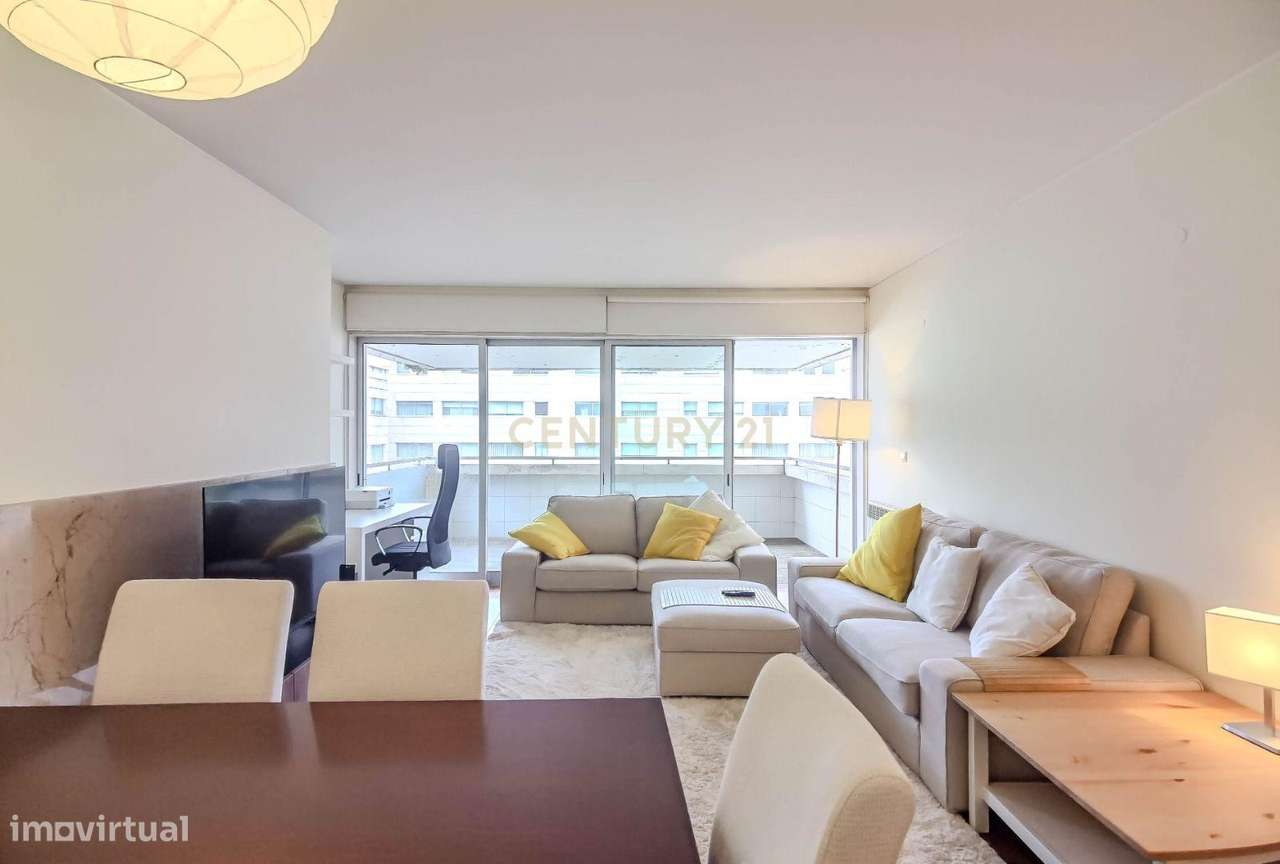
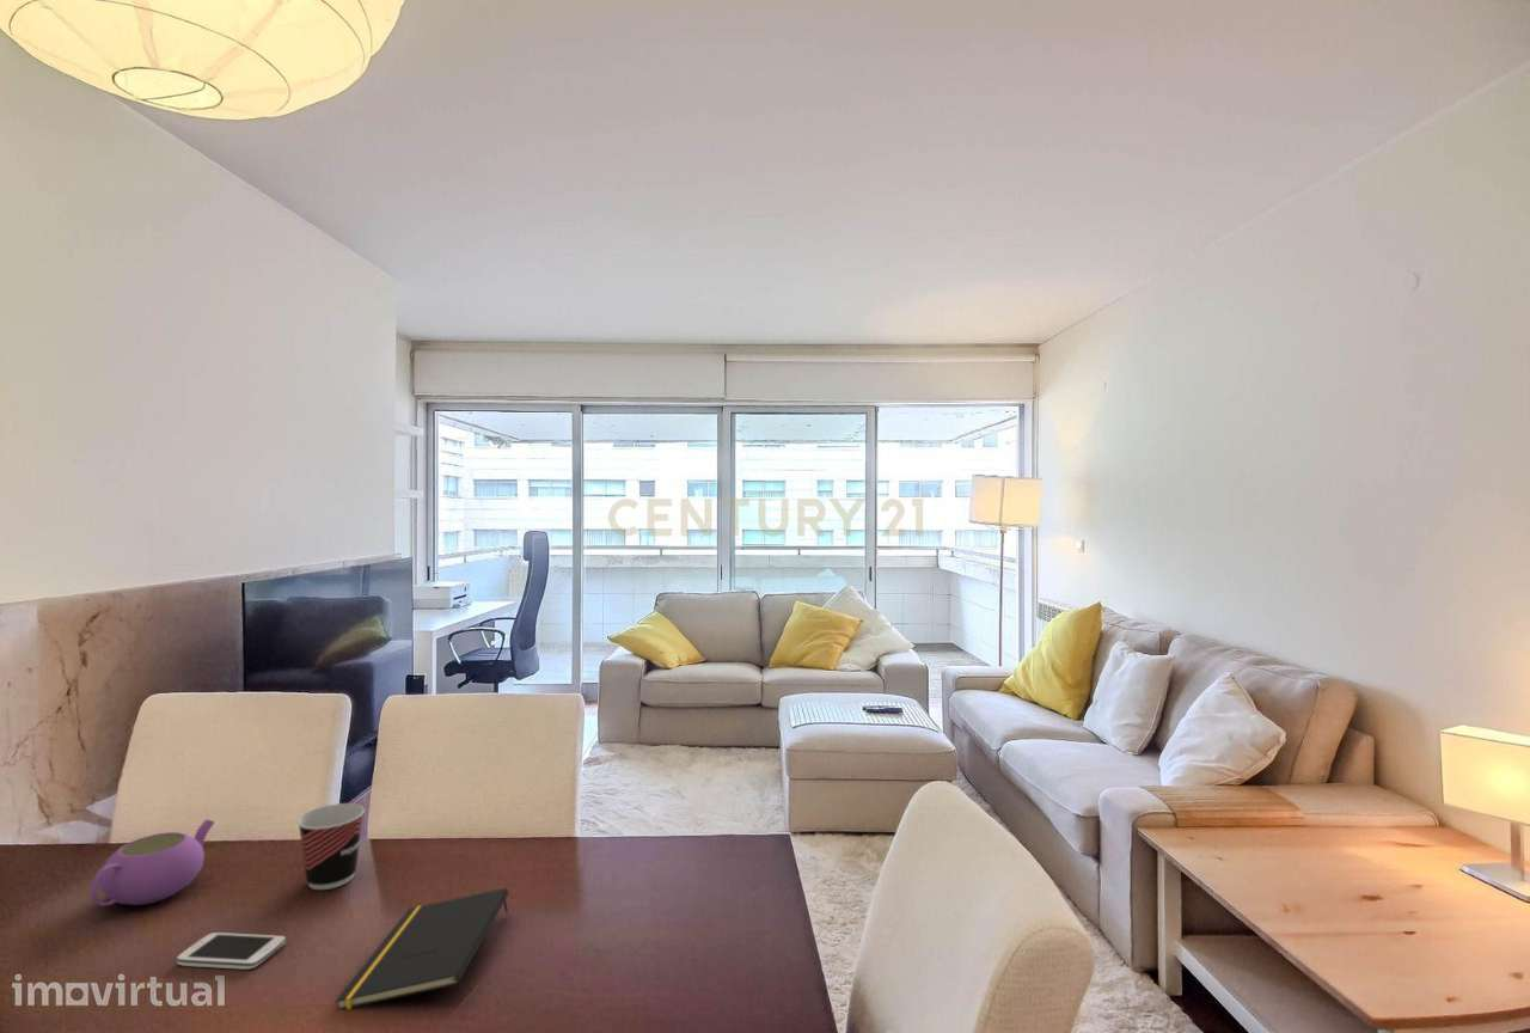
+ notepad [335,887,509,1010]
+ teapot [90,818,215,907]
+ cup [296,802,366,891]
+ smartphone [176,931,287,971]
